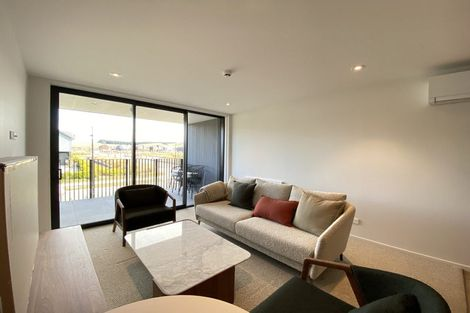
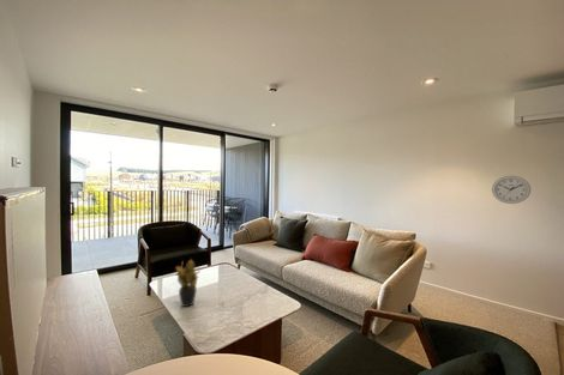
+ wall clock [491,175,532,205]
+ potted plant [175,258,202,308]
